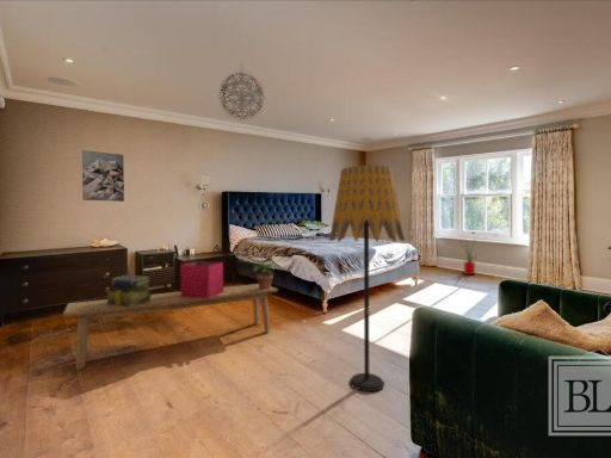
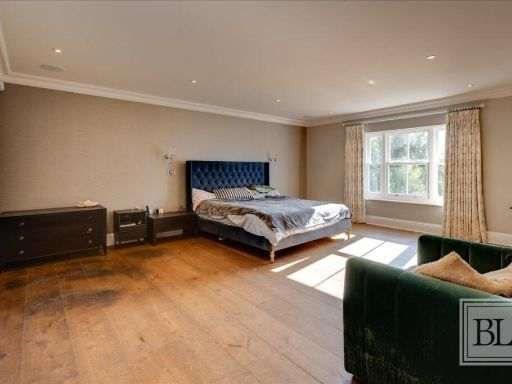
- storage bin [179,260,224,298]
- bench [62,283,279,370]
- pendant light [218,61,265,120]
- stack of books [104,274,152,305]
- house plant [455,236,485,276]
- wall art [81,149,125,203]
- potted plant [251,256,276,289]
- floor lamp [328,165,406,392]
